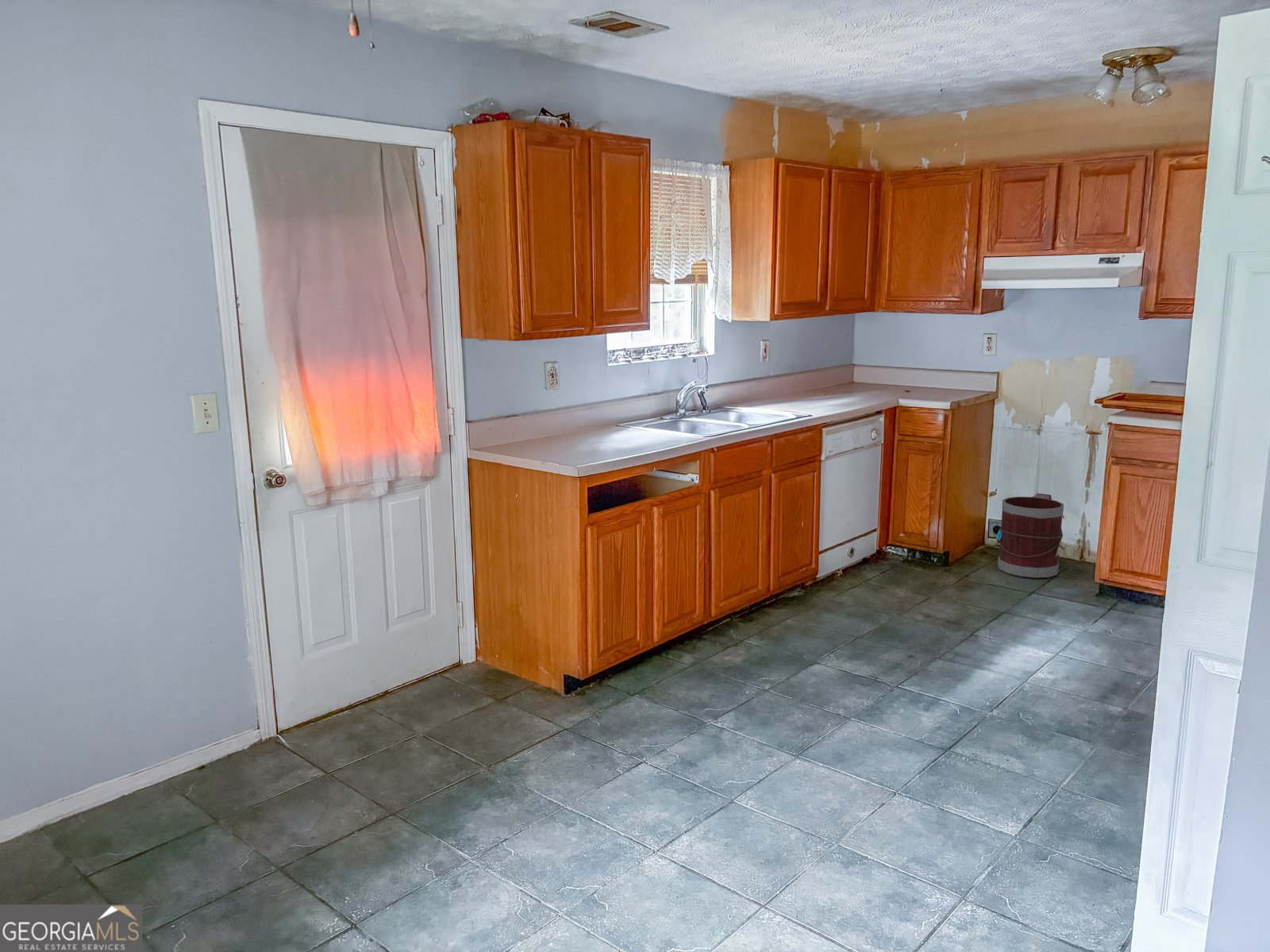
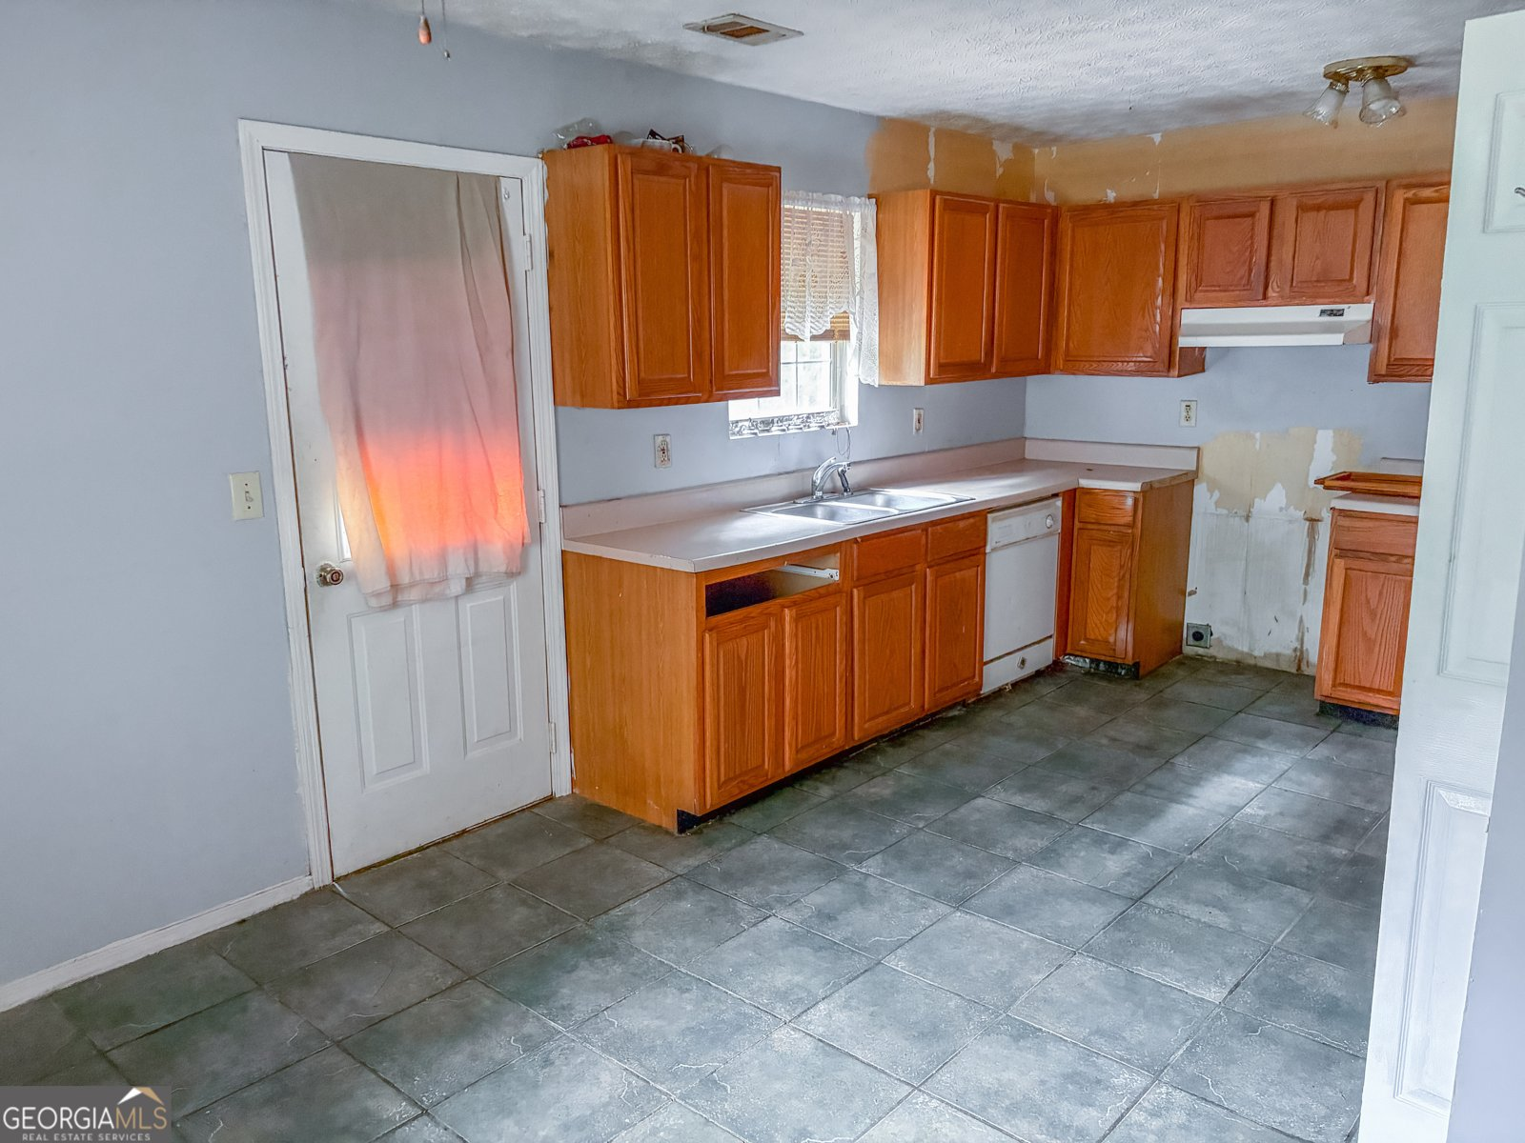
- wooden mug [995,493,1068,578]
